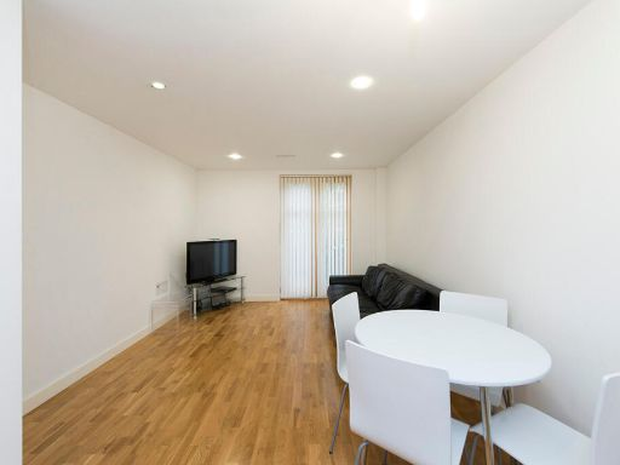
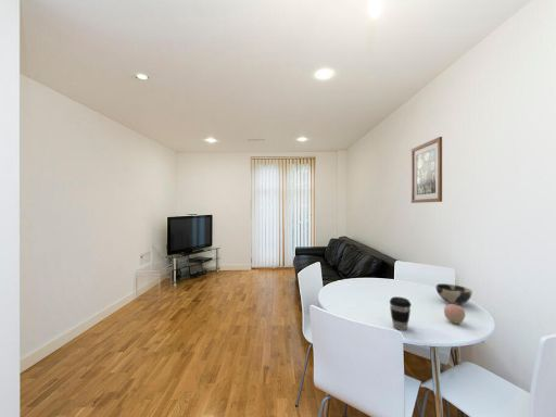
+ wall art [410,136,443,204]
+ bowl [434,282,473,306]
+ coffee cup [389,295,413,331]
+ apple [443,303,467,325]
